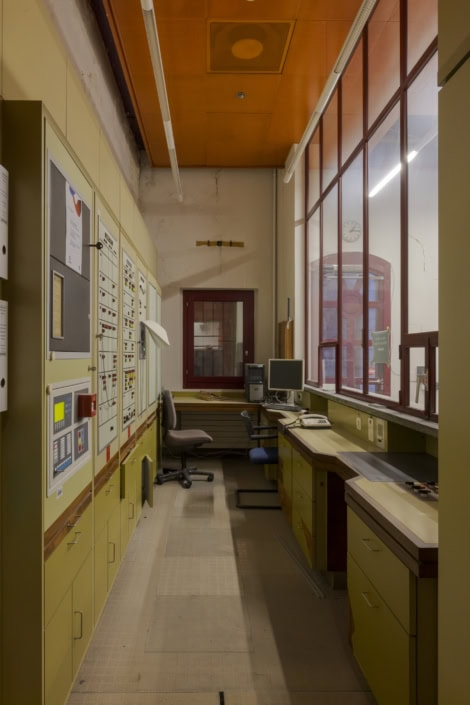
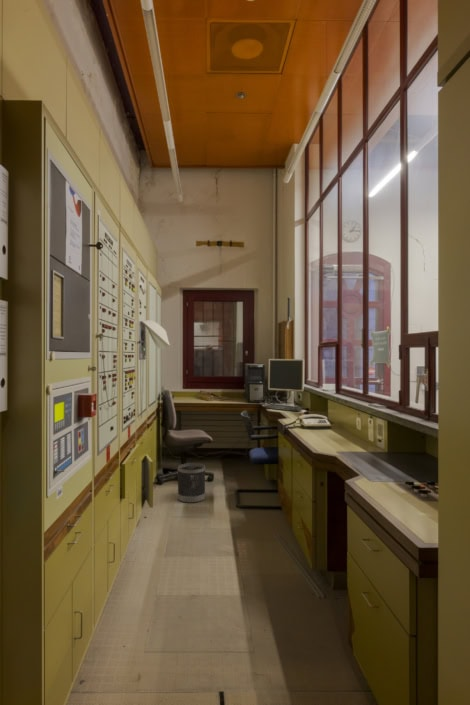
+ wastebasket [177,462,206,504]
